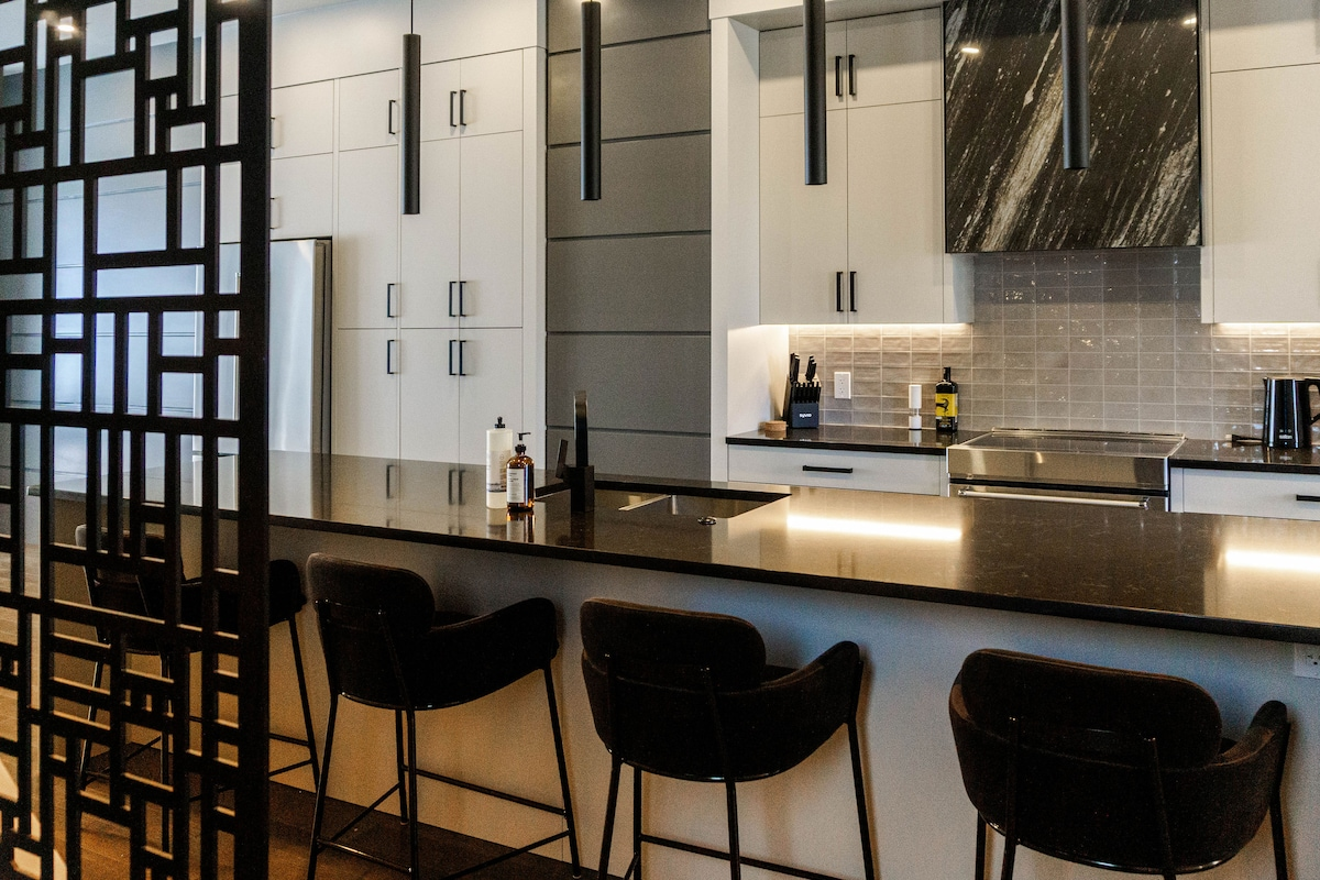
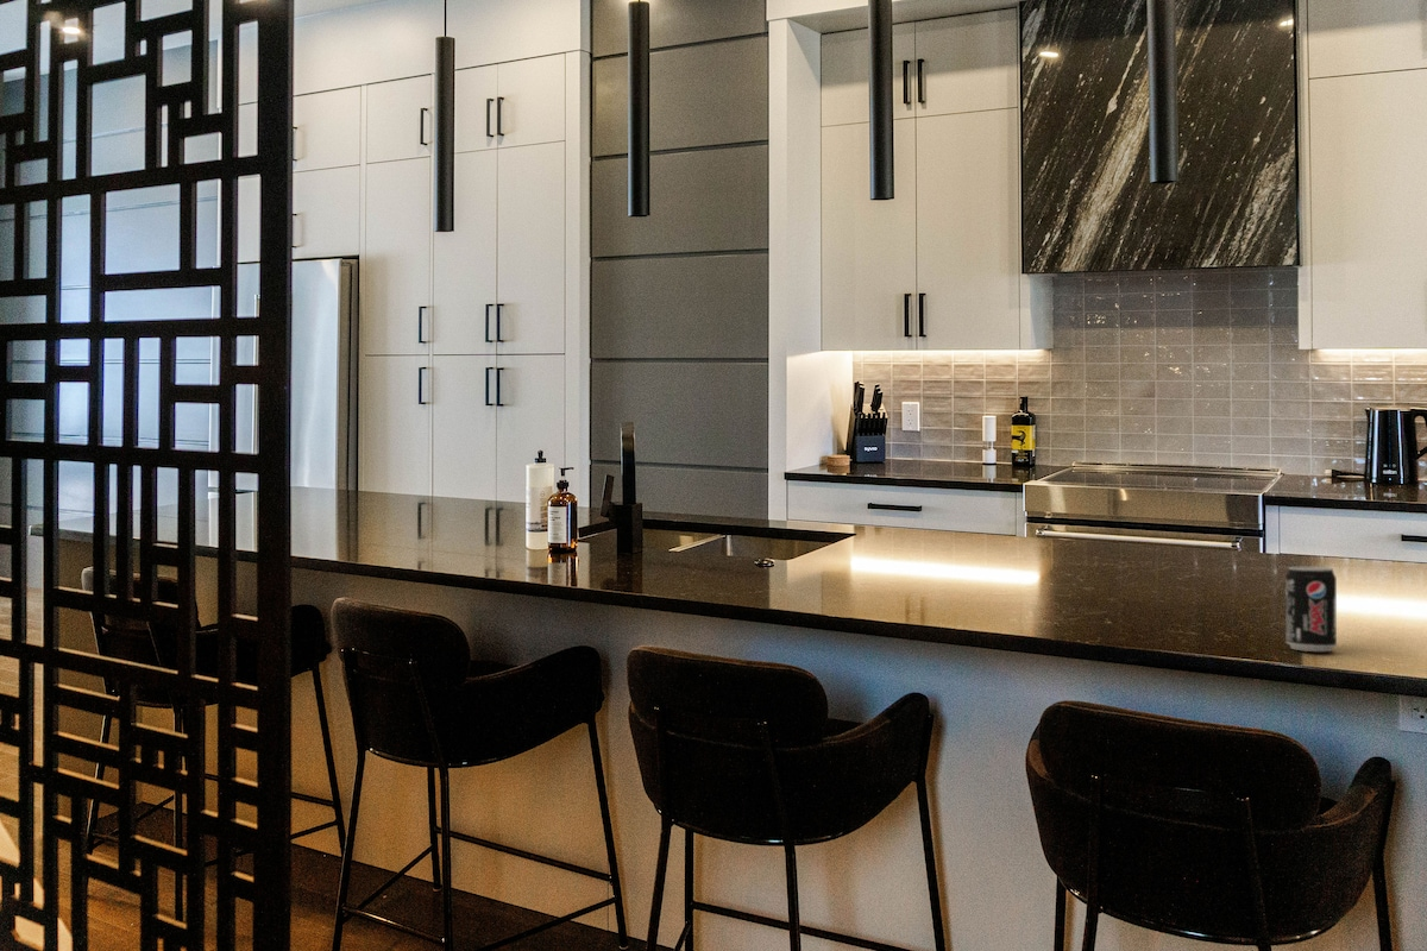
+ beverage can [1284,565,1338,653]
